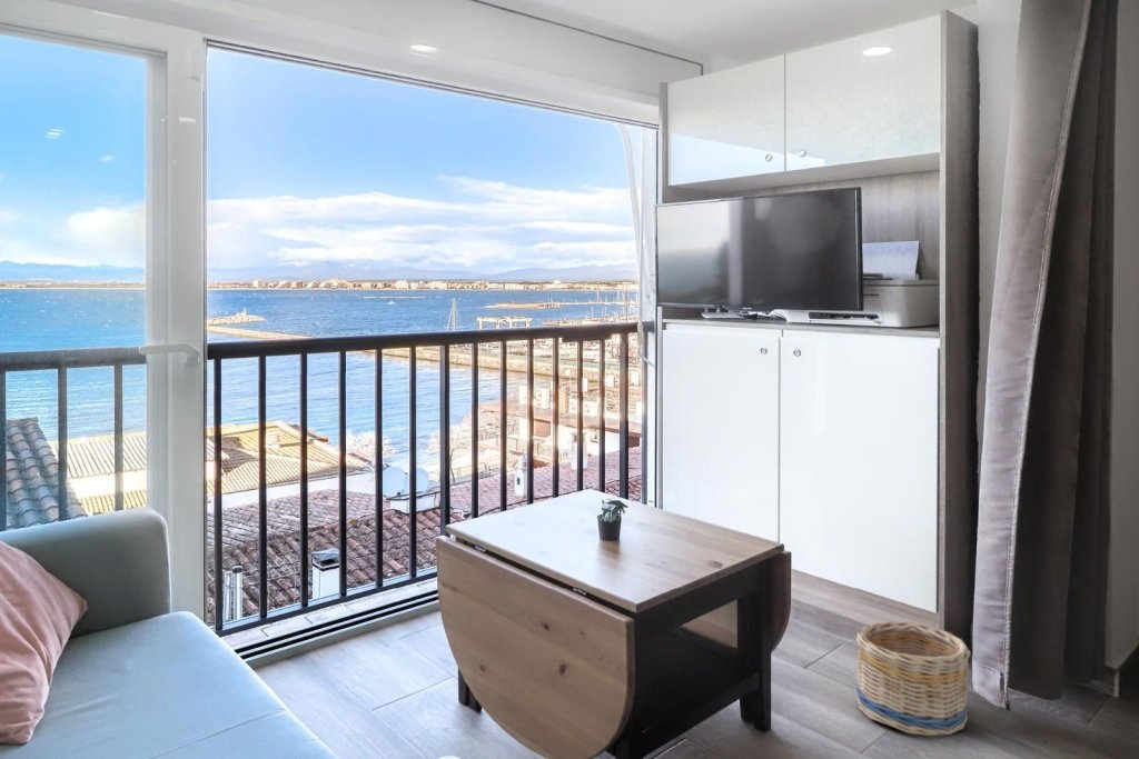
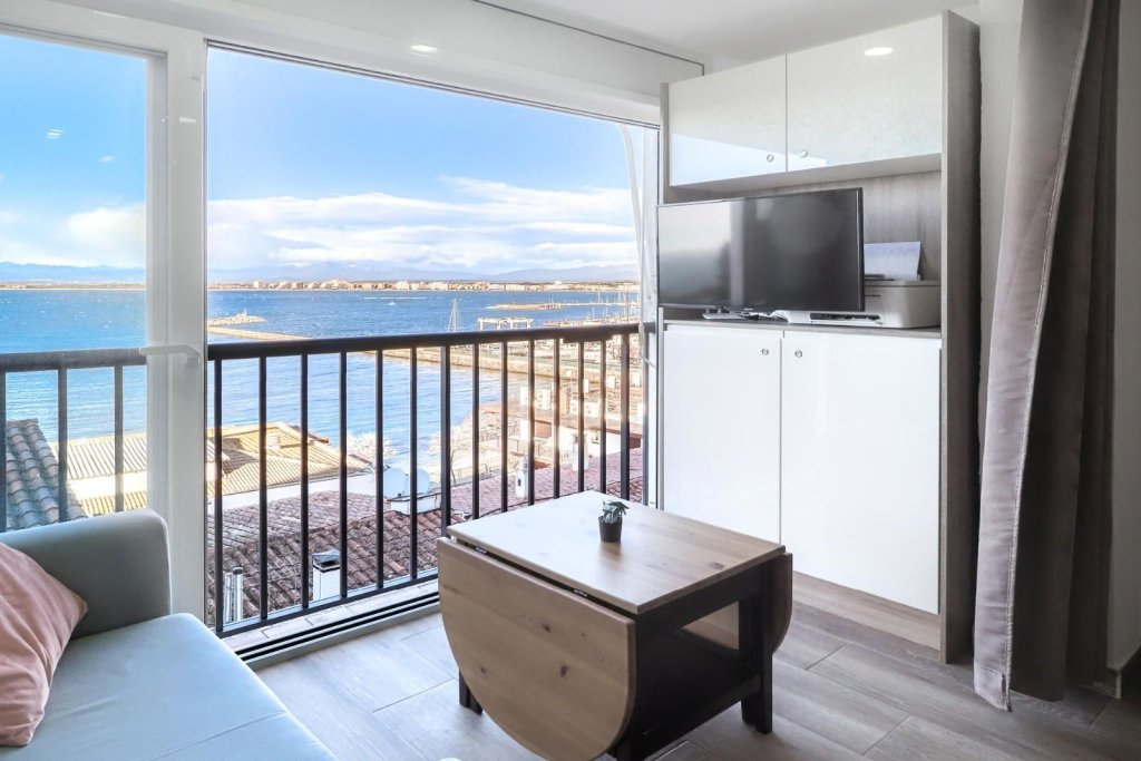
- basket [854,620,971,737]
